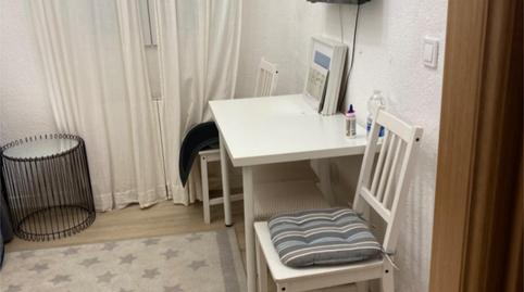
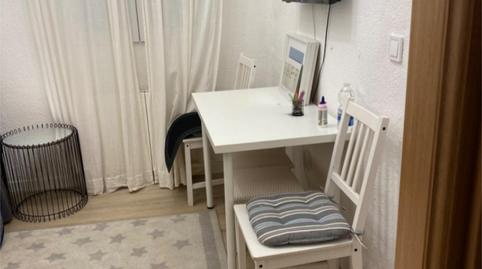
+ pen holder [288,87,306,117]
